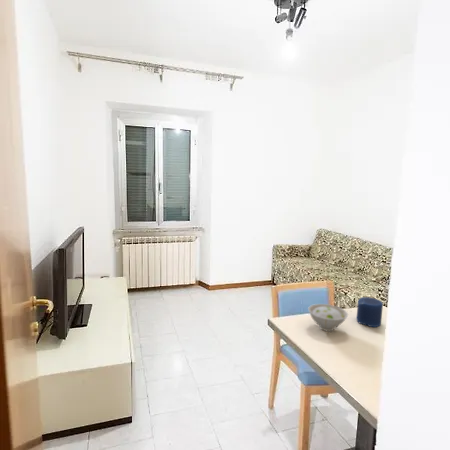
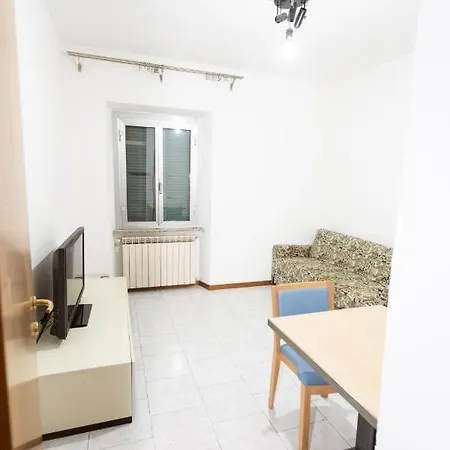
- candle [356,296,384,328]
- bowl [307,303,349,332]
